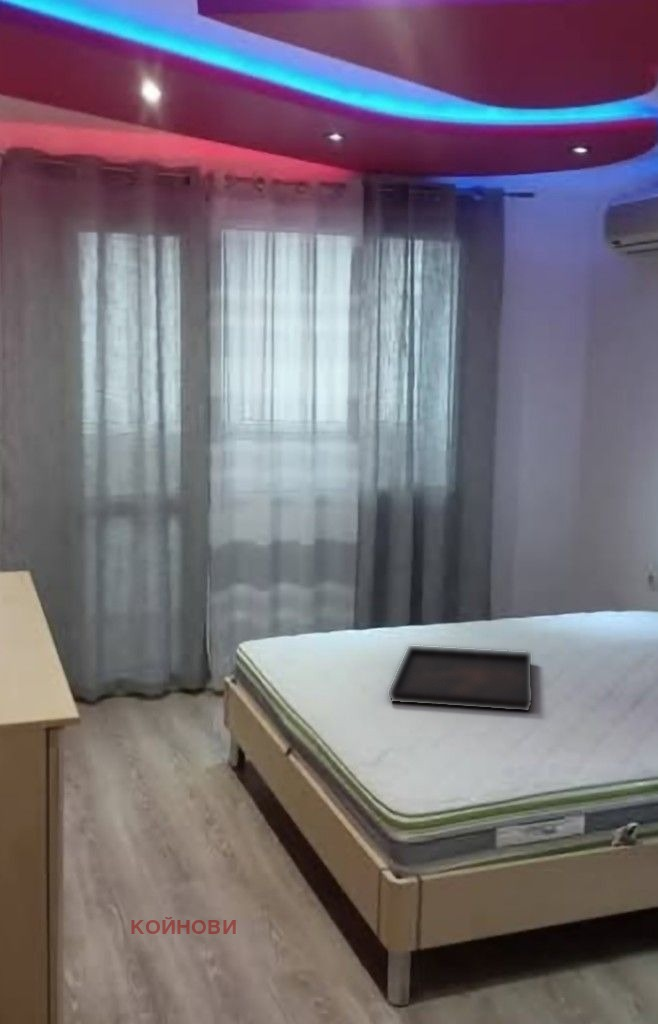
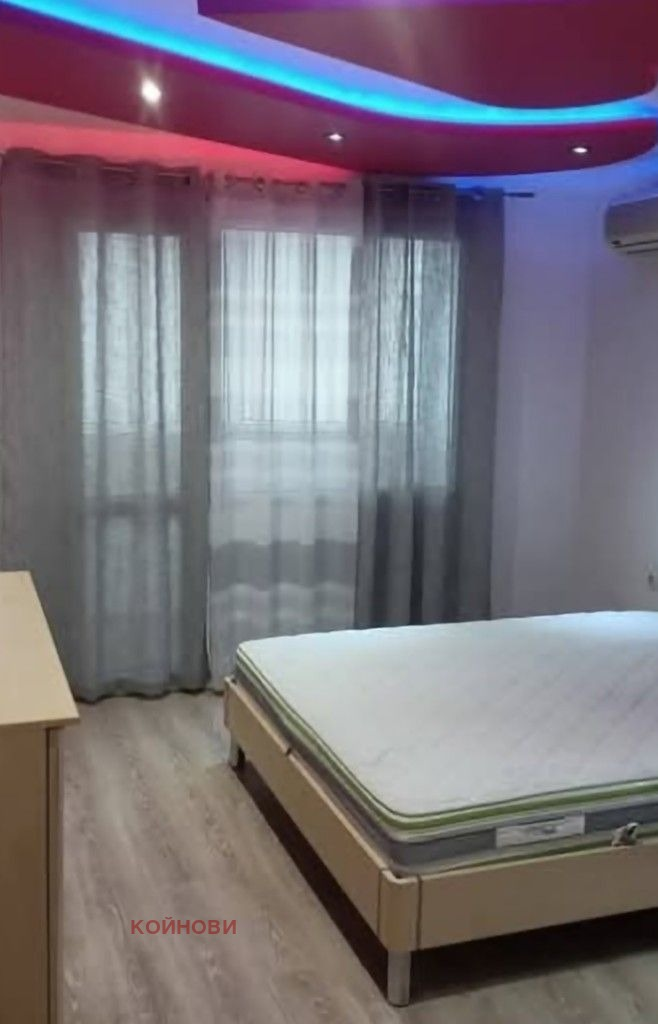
- serving tray [388,645,533,712]
